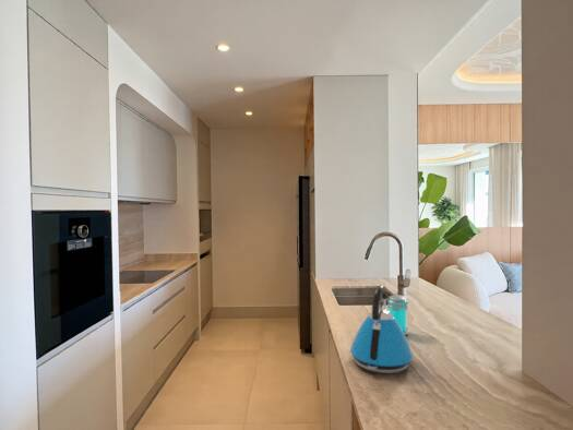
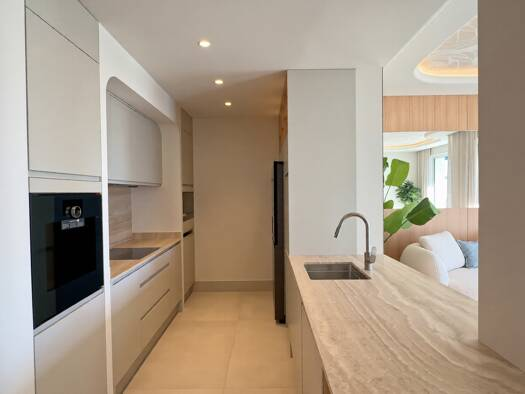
- kettle [349,285,414,374]
- jar [386,295,409,336]
